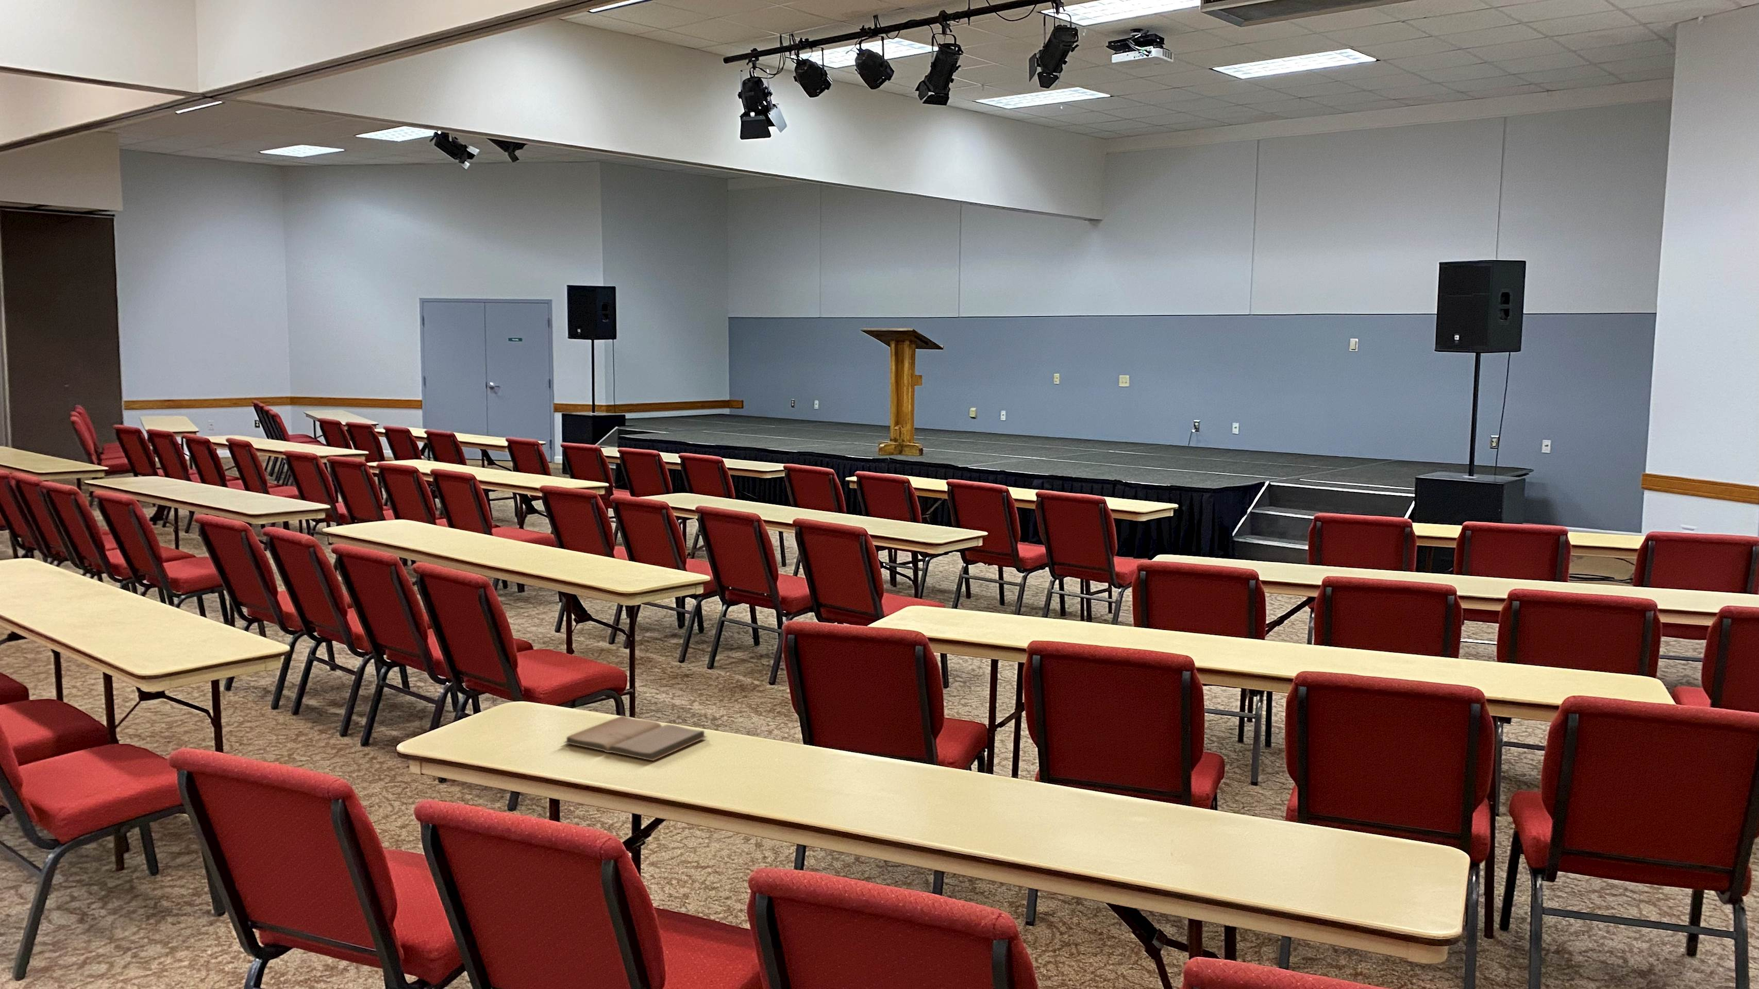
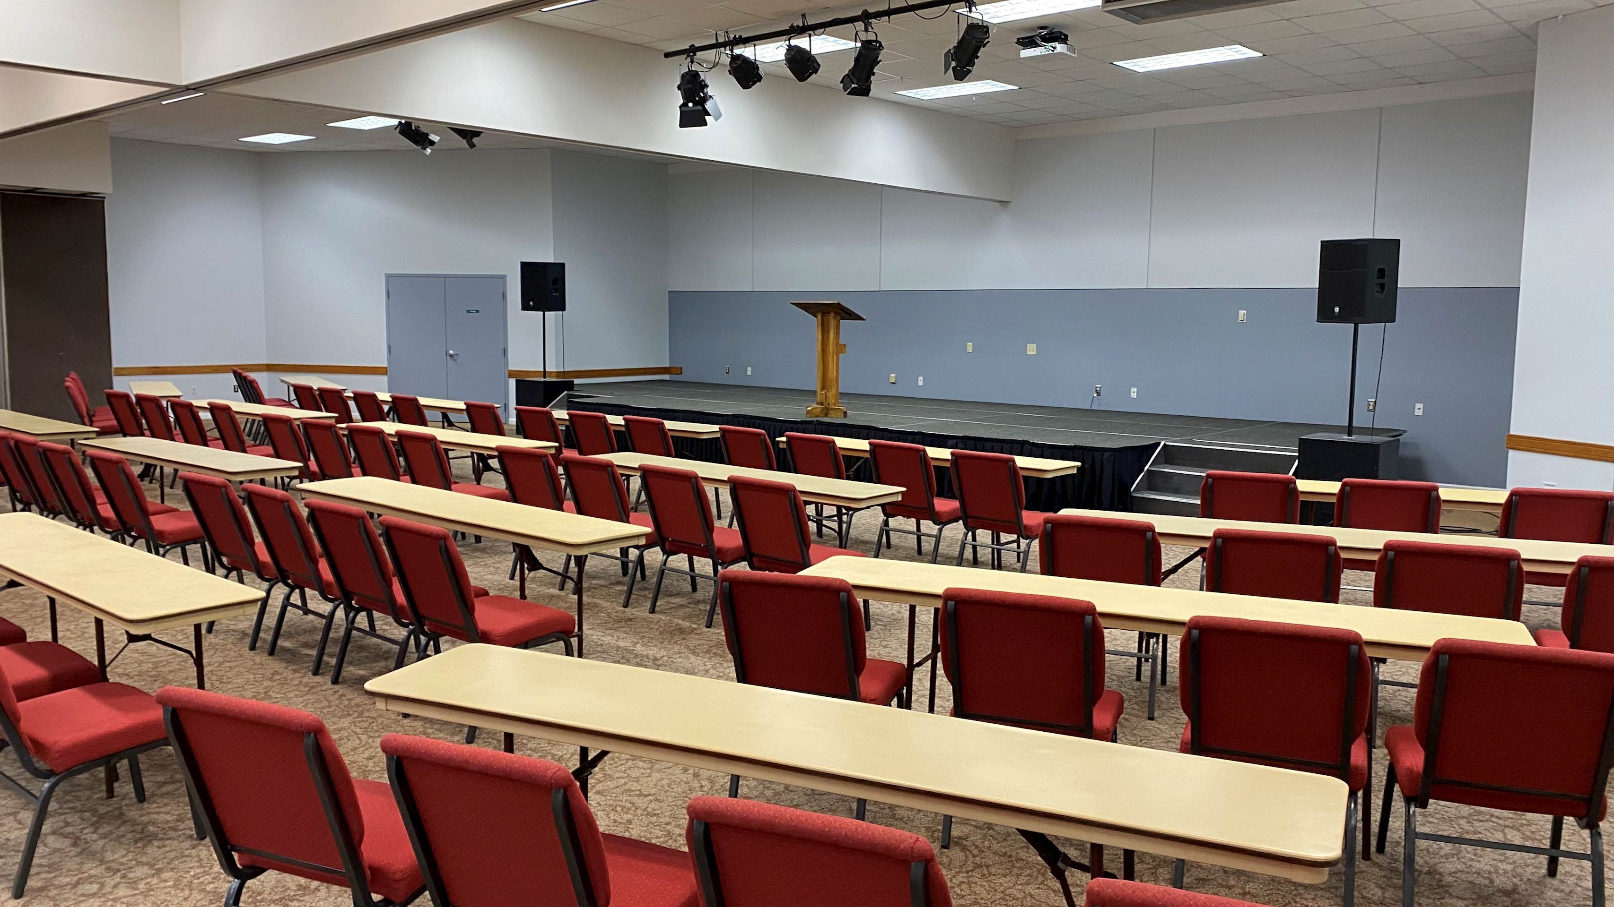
- book [563,715,708,761]
